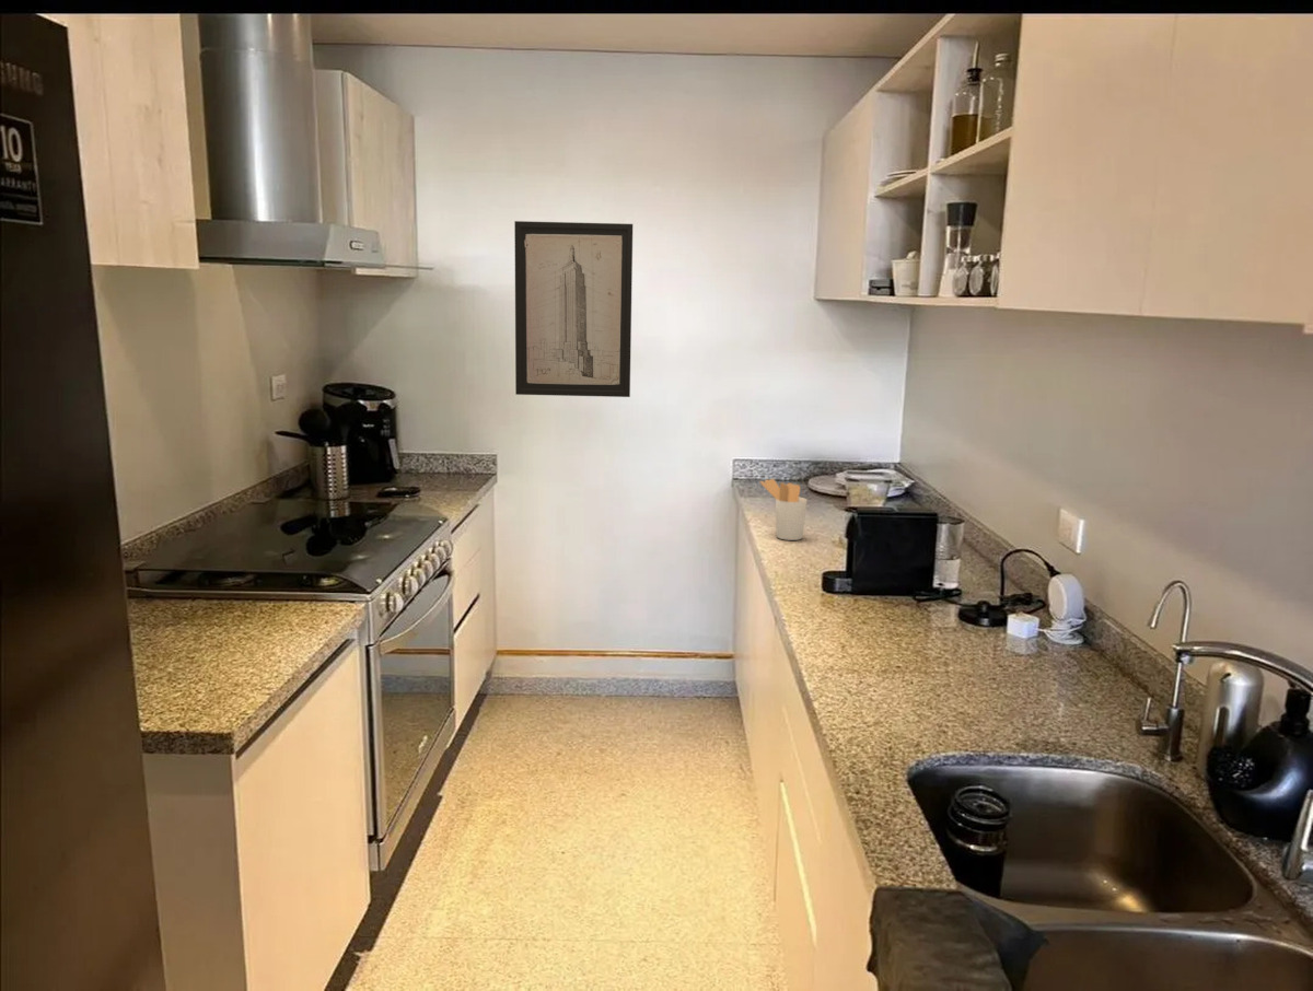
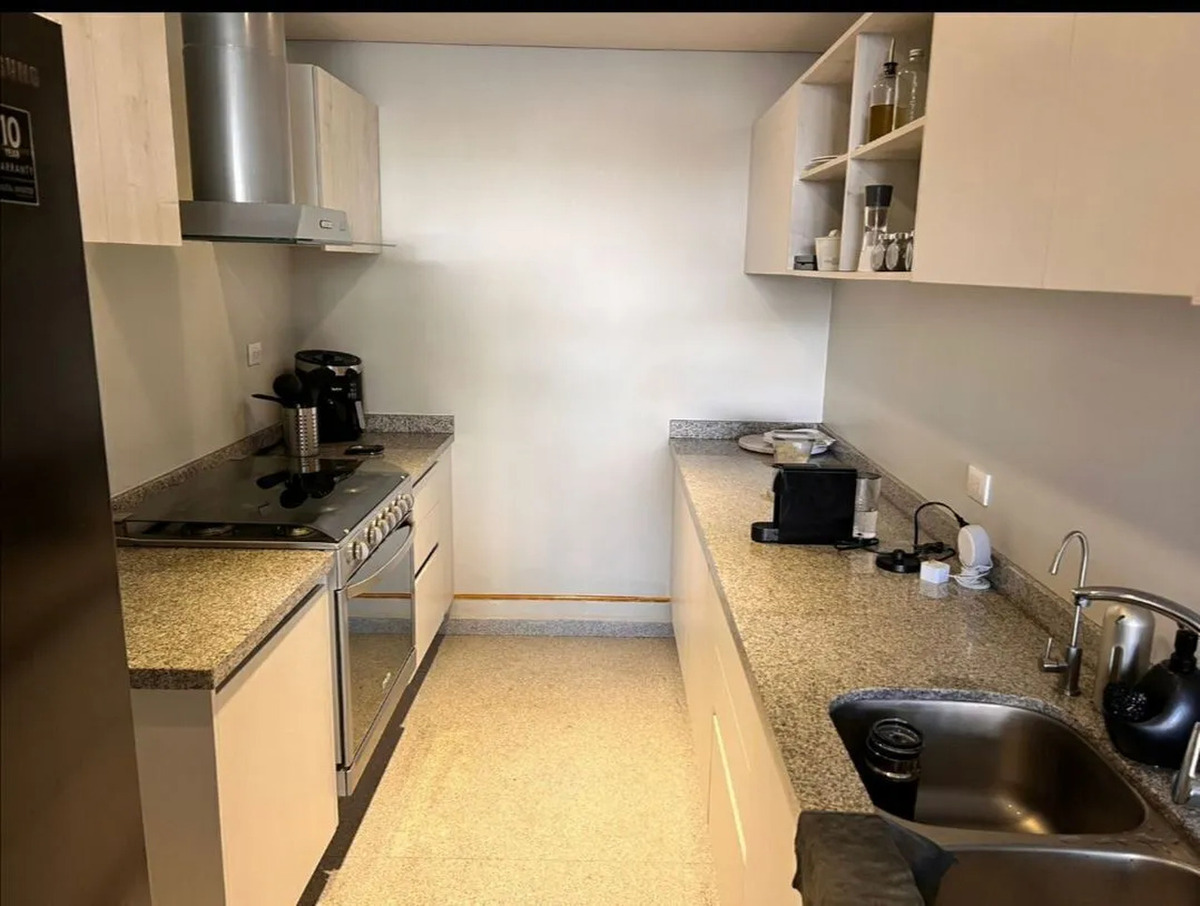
- utensil holder [759,478,809,541]
- wall art [513,220,634,398]
